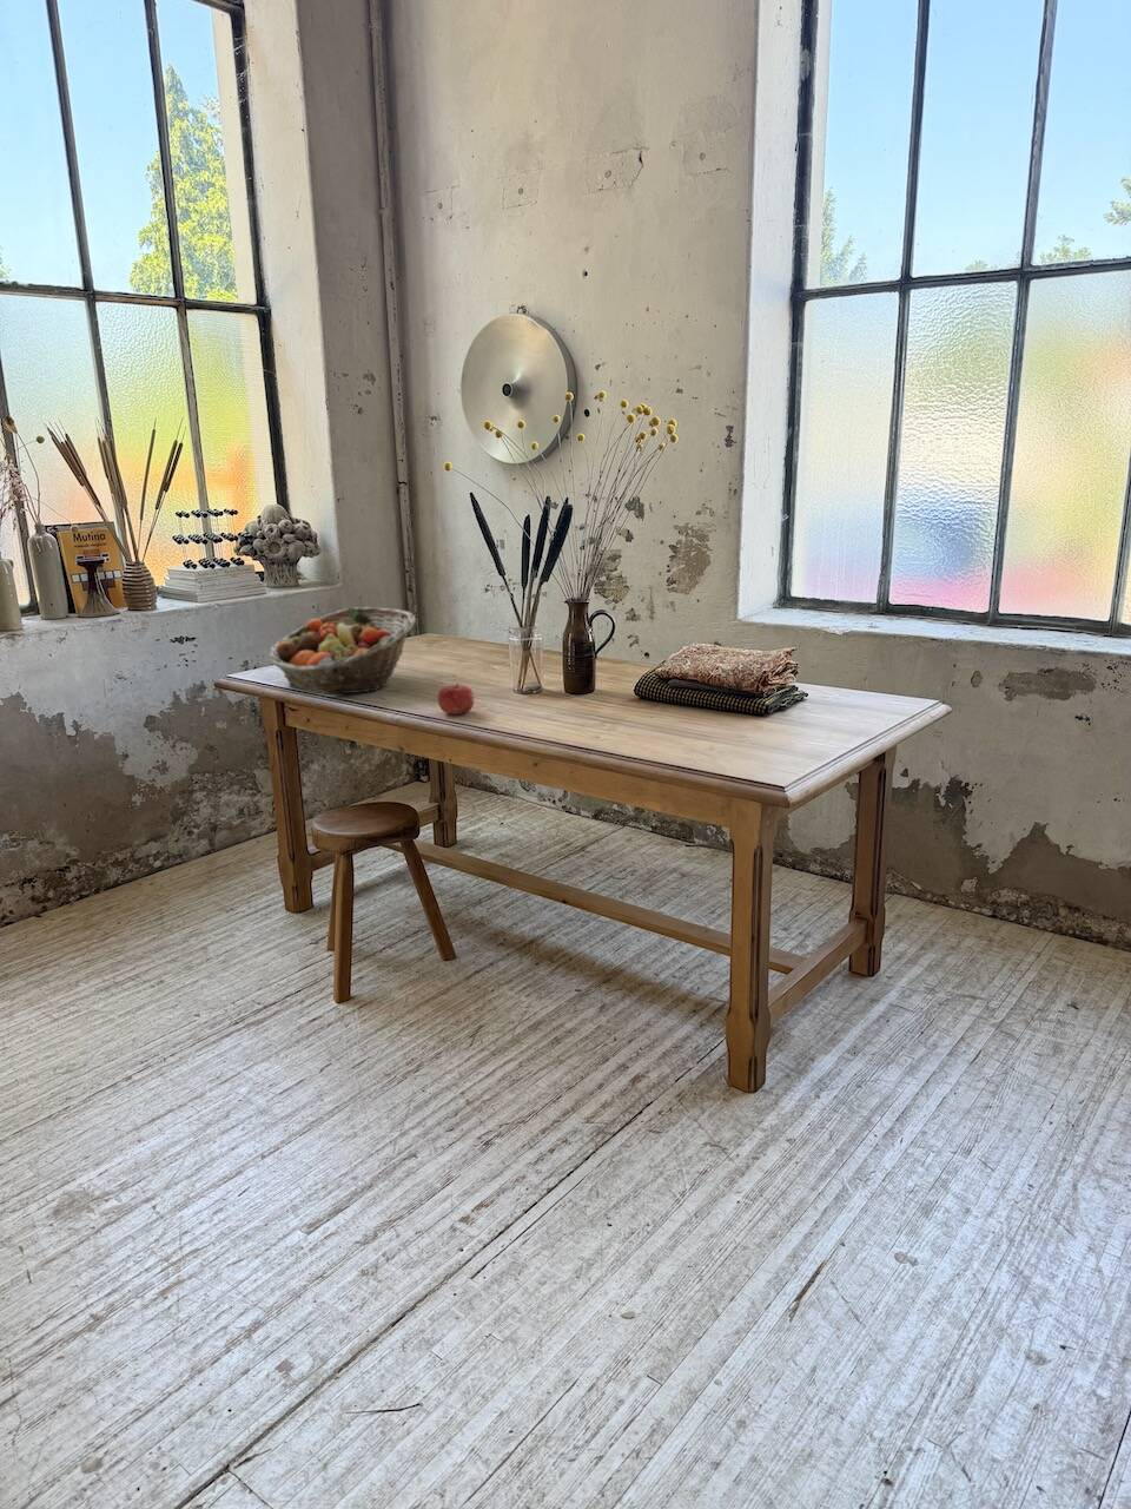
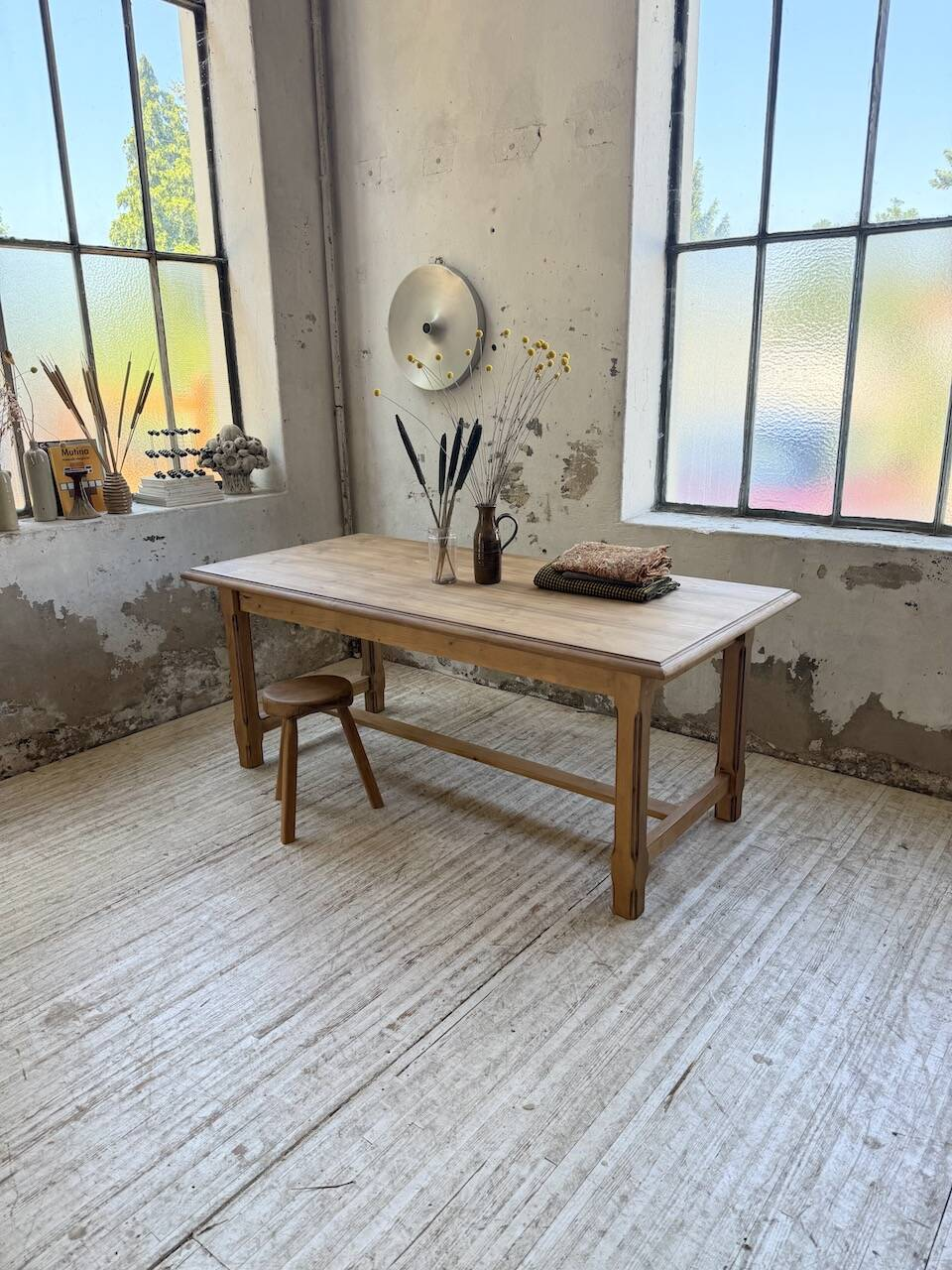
- fruit [437,682,475,715]
- fruit basket [267,606,417,695]
